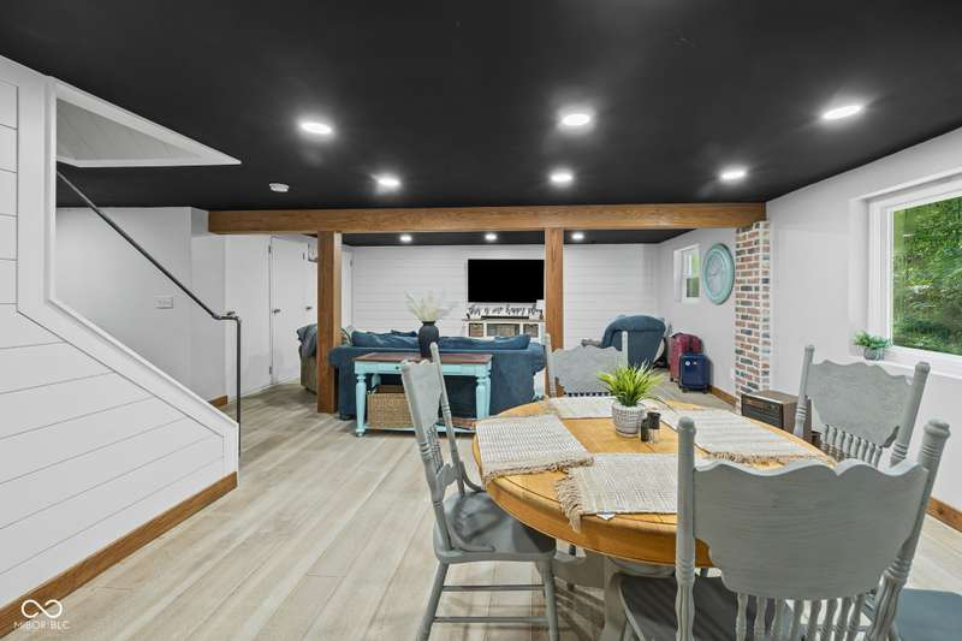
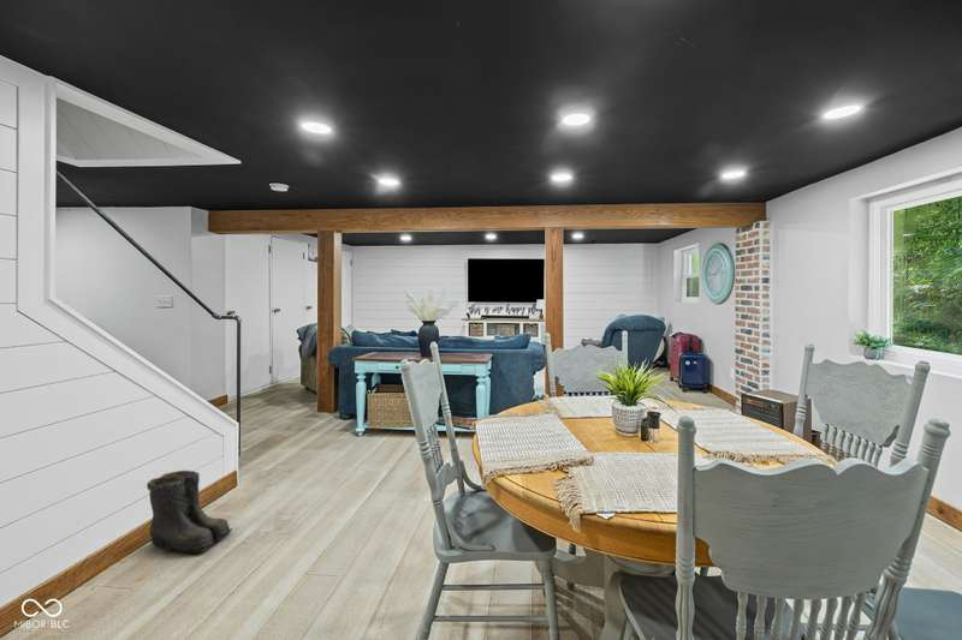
+ boots [146,469,234,554]
